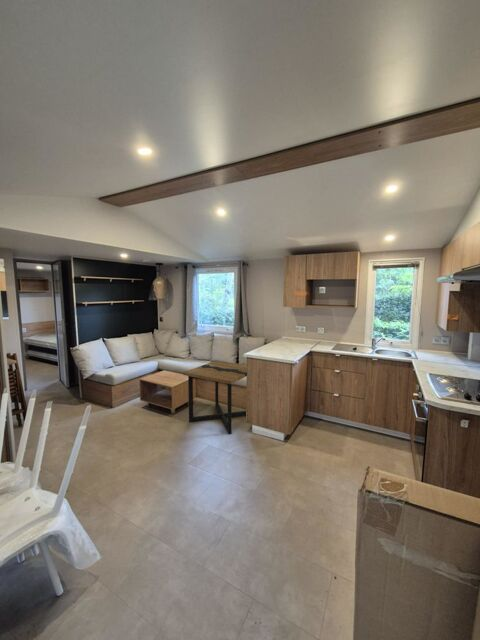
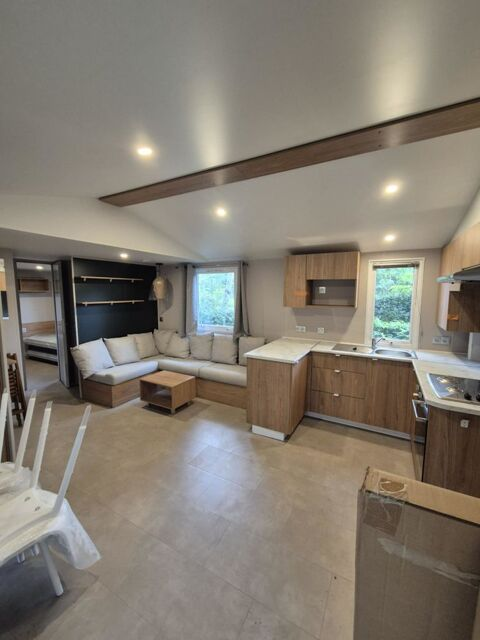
- side table [182,360,248,435]
